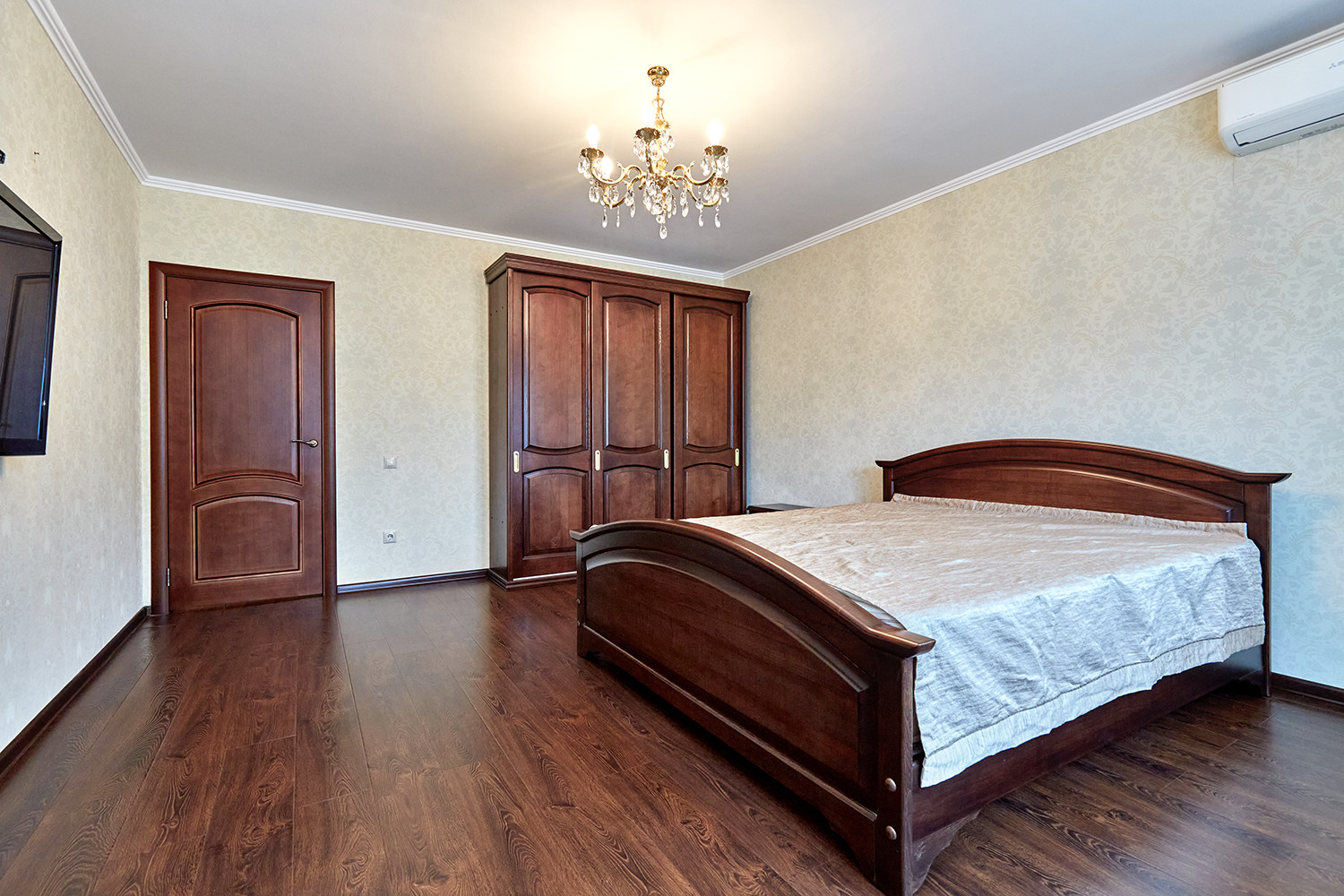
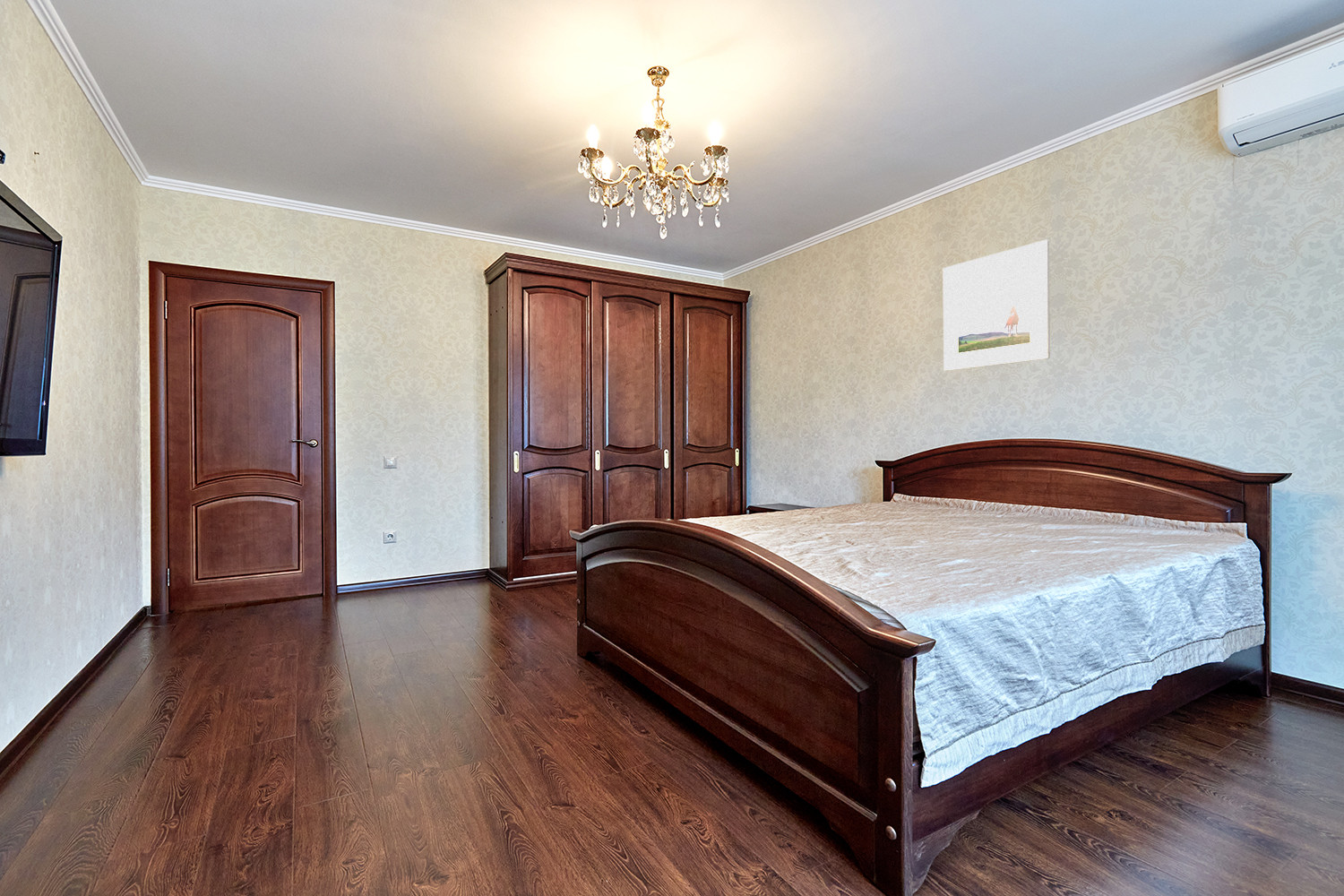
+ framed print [943,239,1051,372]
